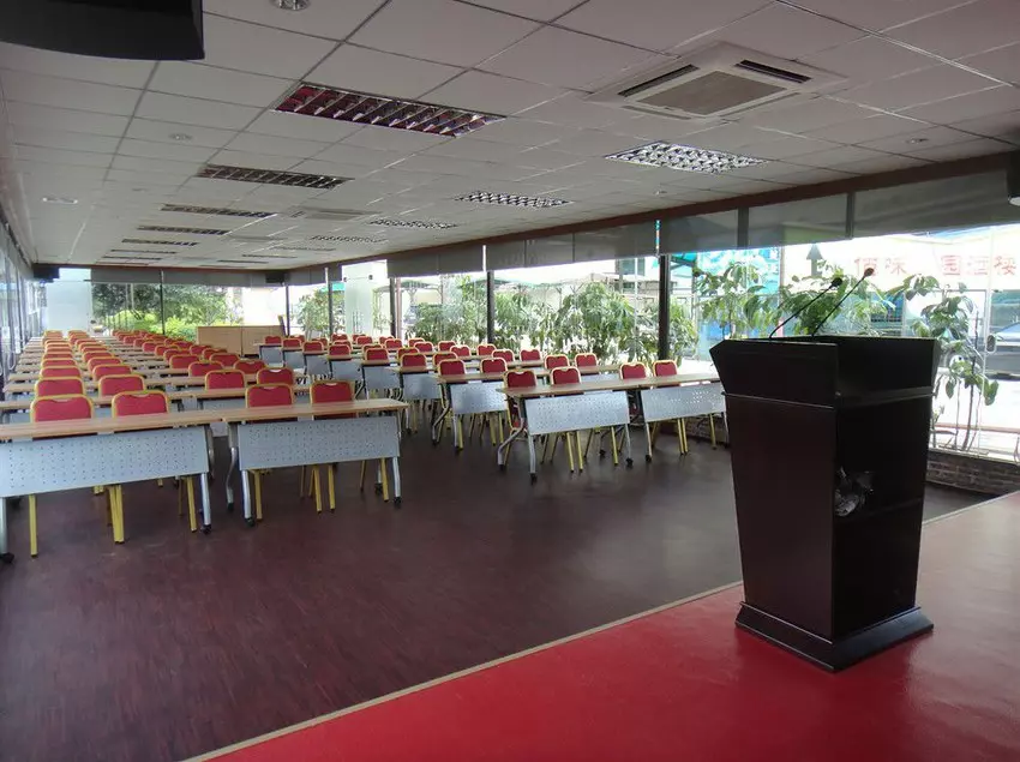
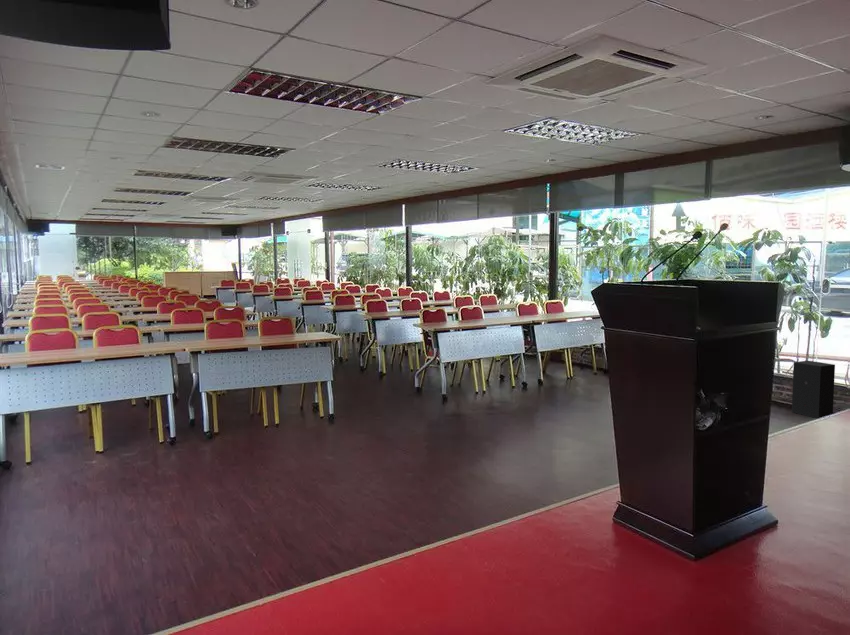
+ speaker [791,360,836,419]
